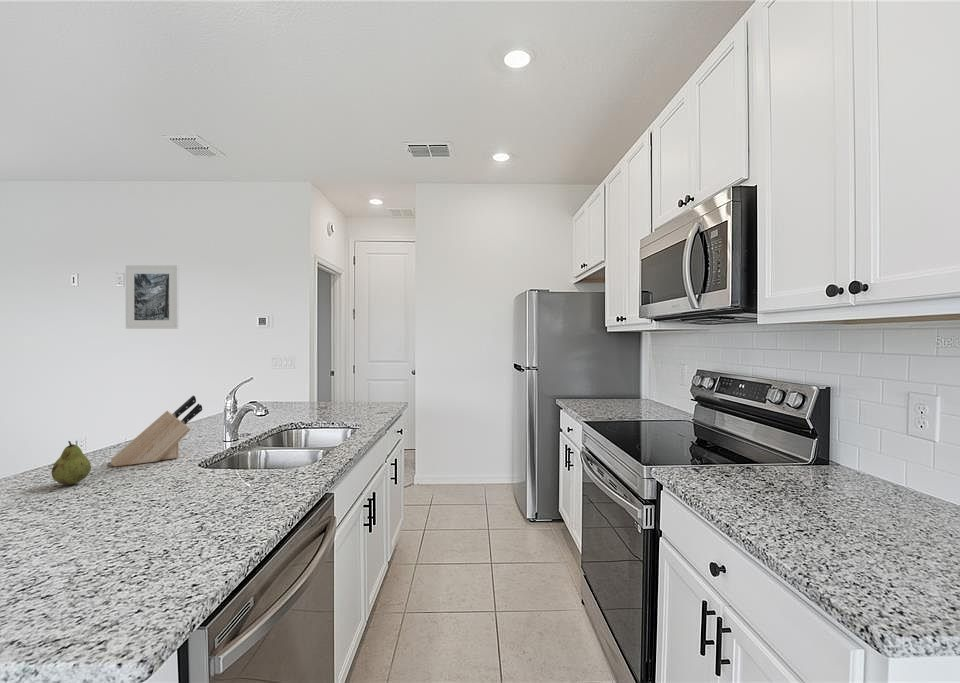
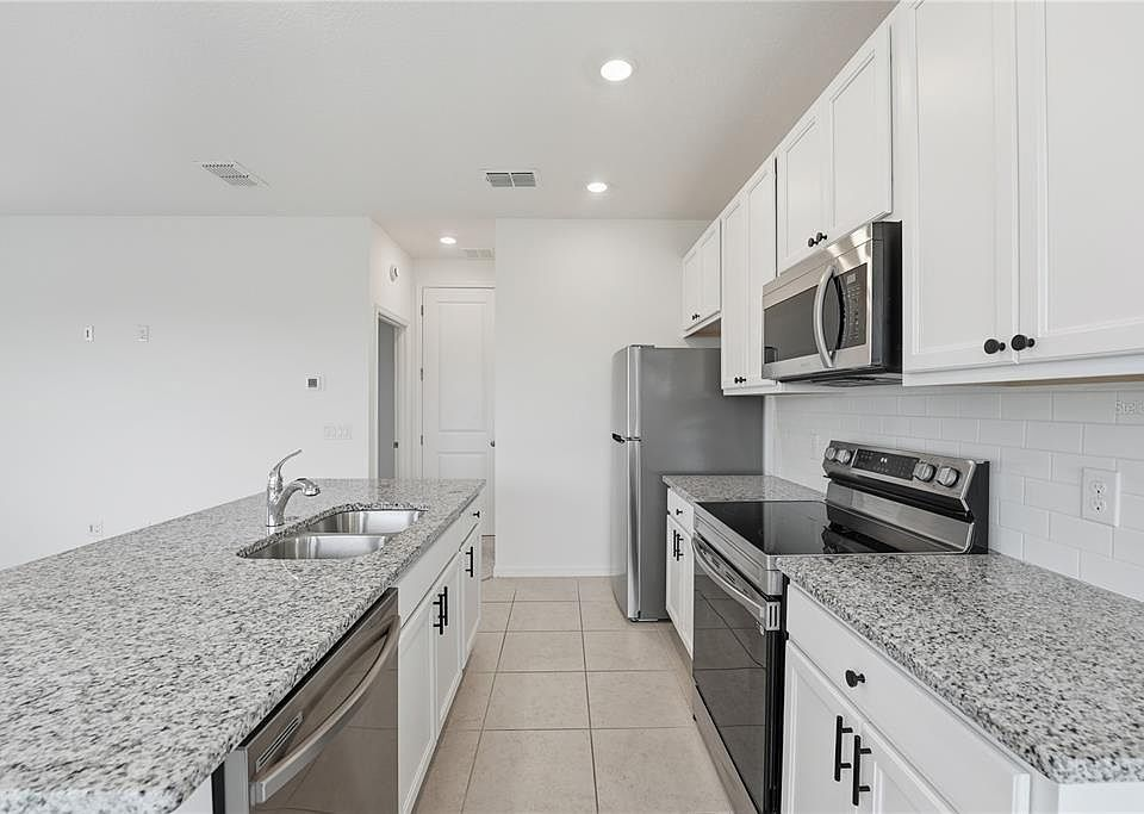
- fruit [50,440,92,486]
- knife block [110,395,203,467]
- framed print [125,264,180,330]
